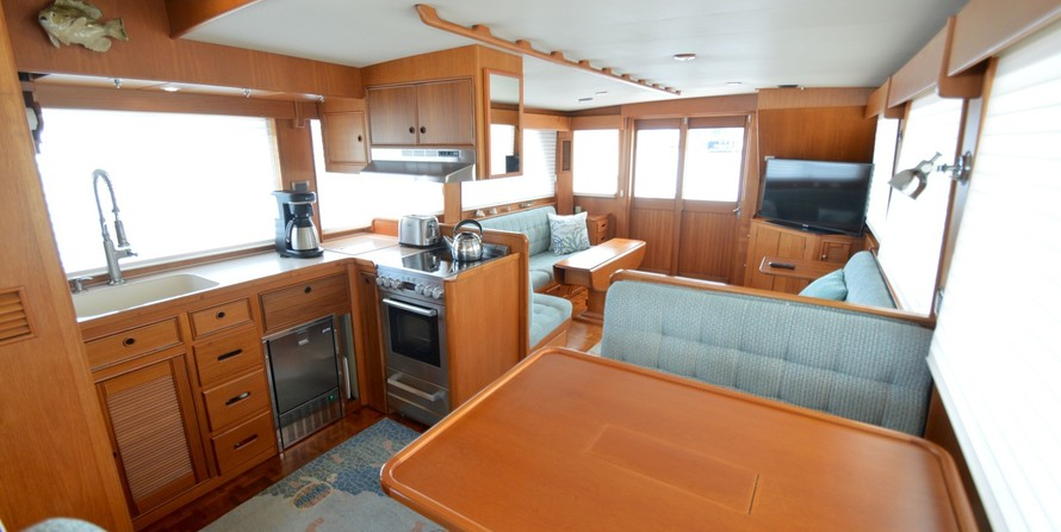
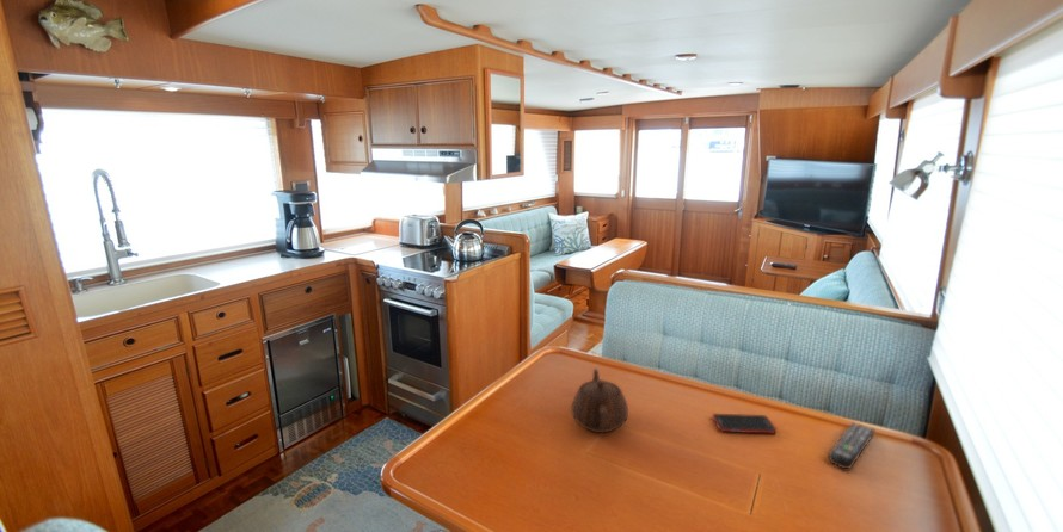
+ cell phone [712,413,779,434]
+ remote control [828,421,877,470]
+ teapot [570,367,629,434]
